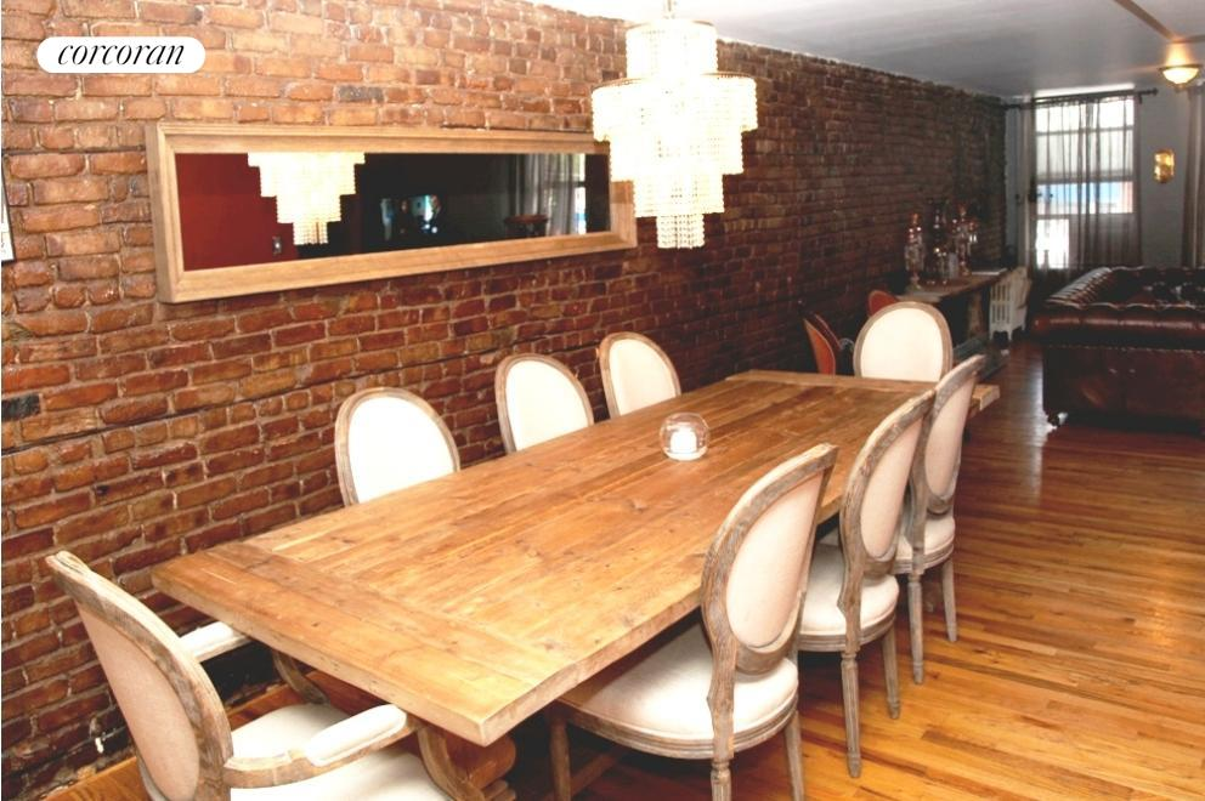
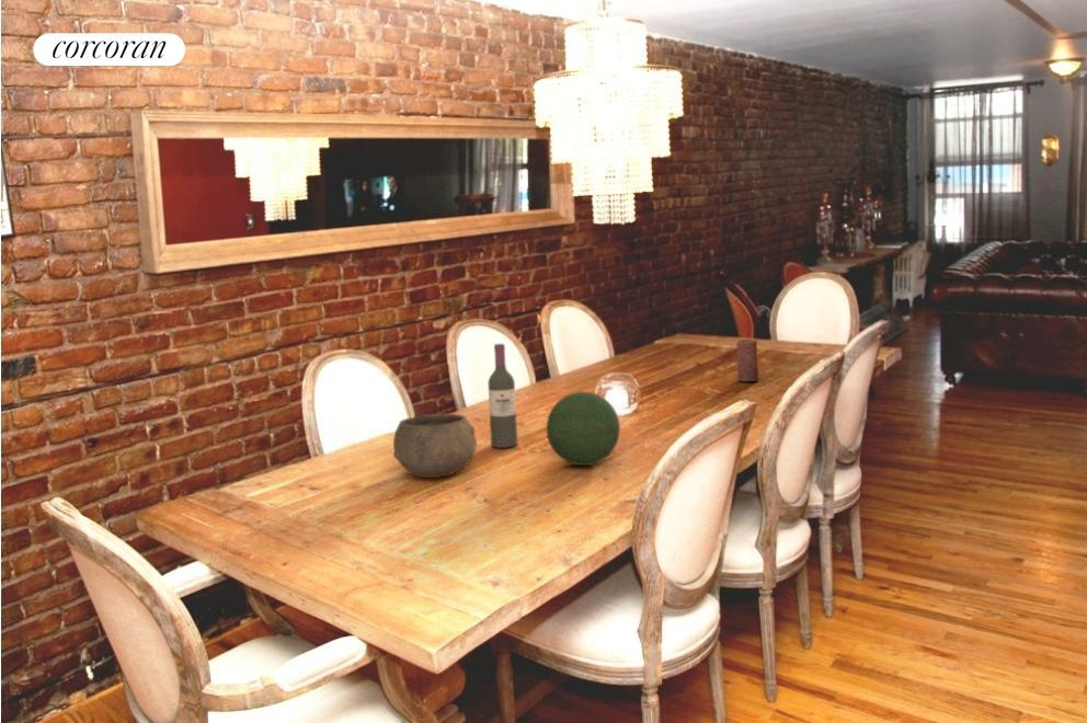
+ bowl [392,413,478,479]
+ candle [735,338,759,382]
+ decorative orb [546,390,621,467]
+ wine bottle [488,343,518,449]
